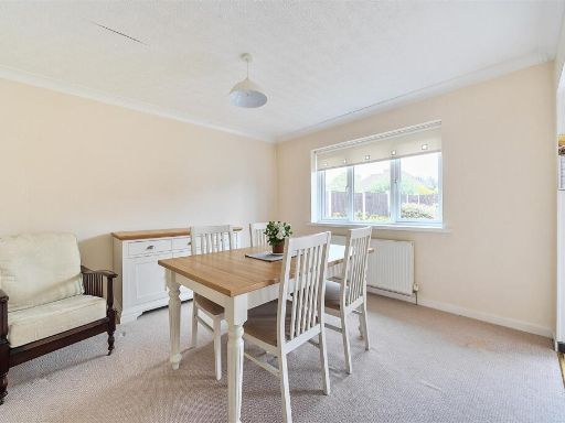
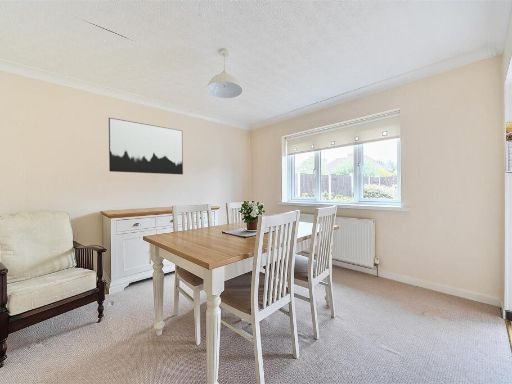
+ wall art [108,117,184,175]
